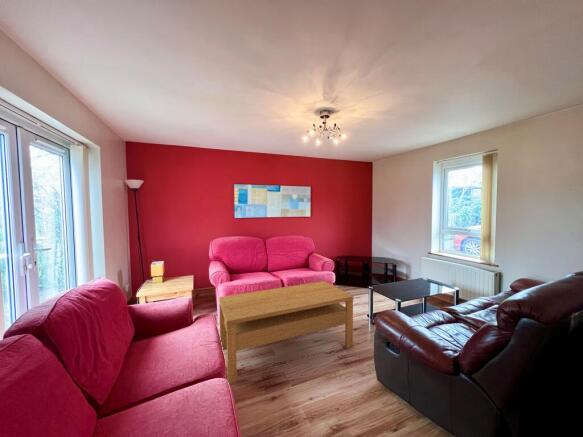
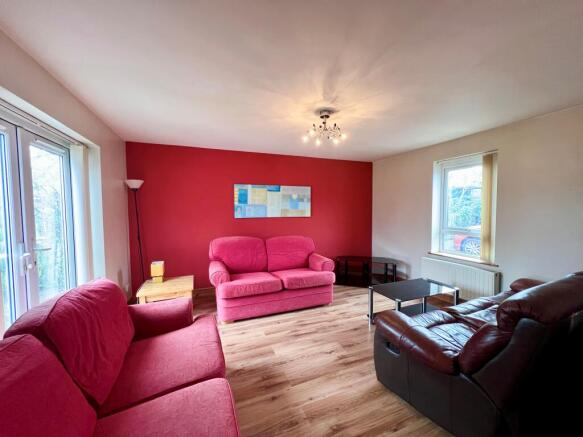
- coffee table [218,280,354,385]
